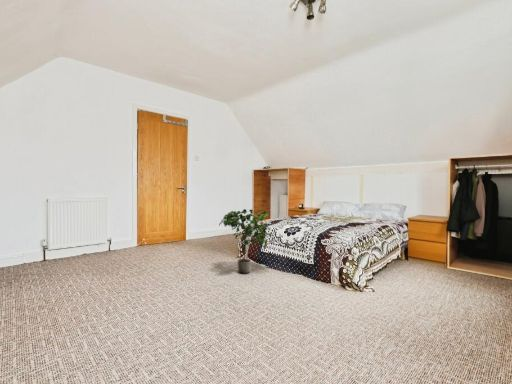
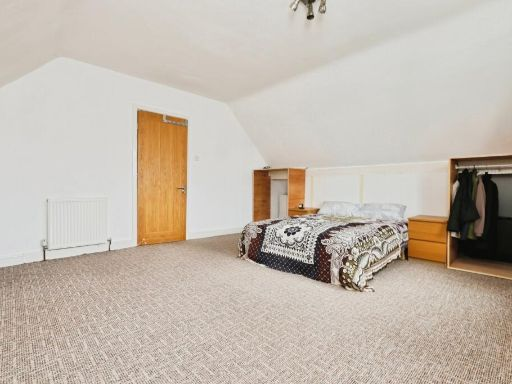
- potted plant [218,208,273,275]
